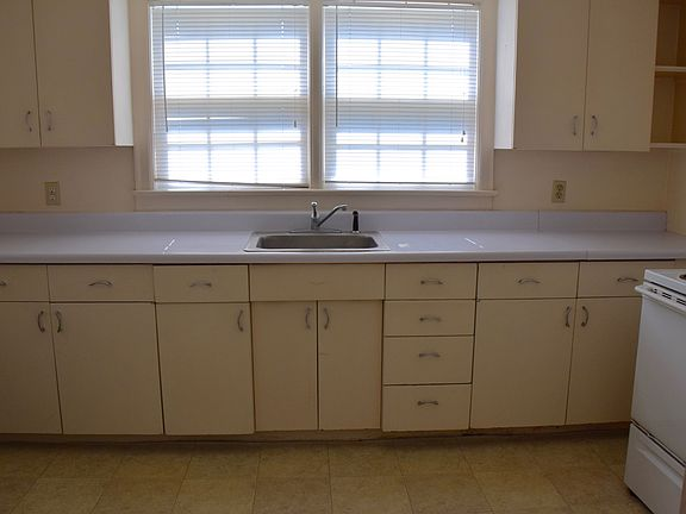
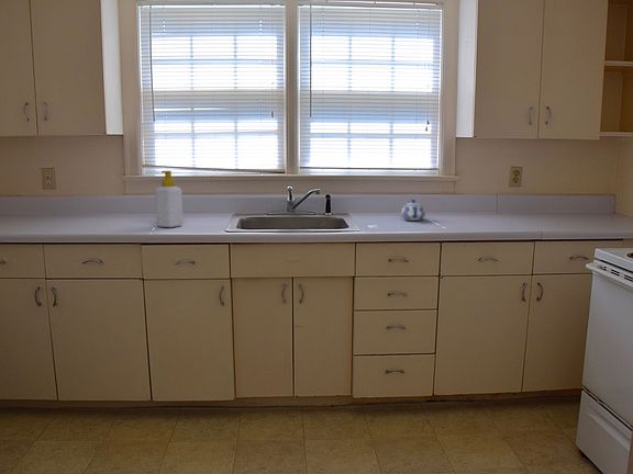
+ teapot [400,199,426,222]
+ soap bottle [154,170,184,228]
